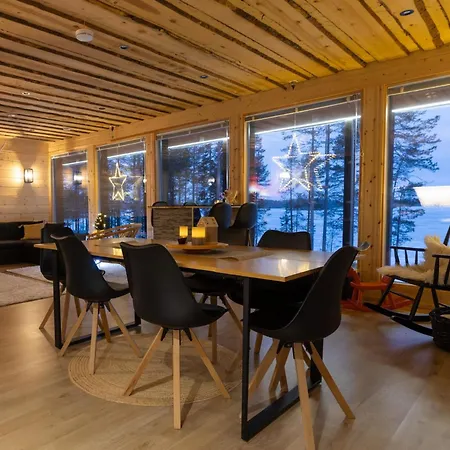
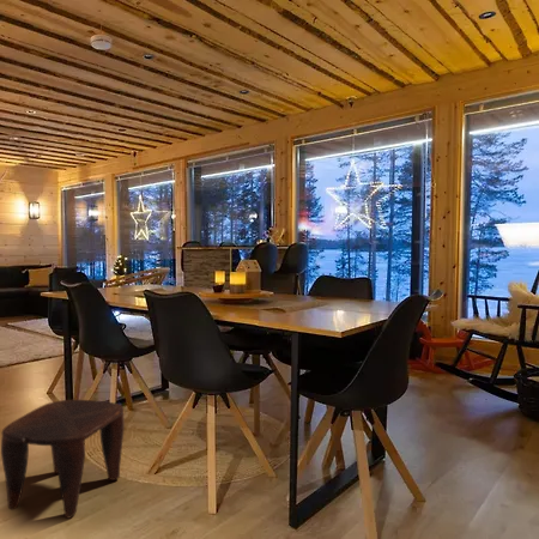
+ stool [0,399,126,520]
